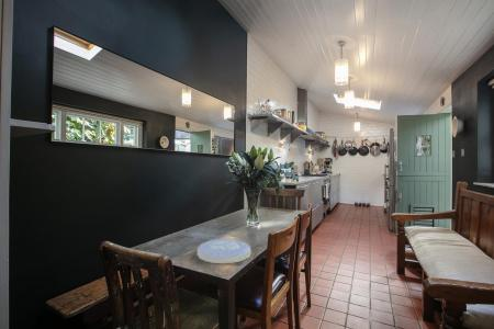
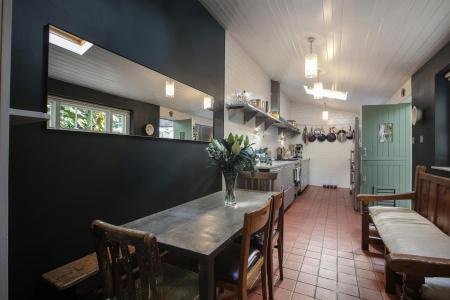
- plate [197,238,252,264]
